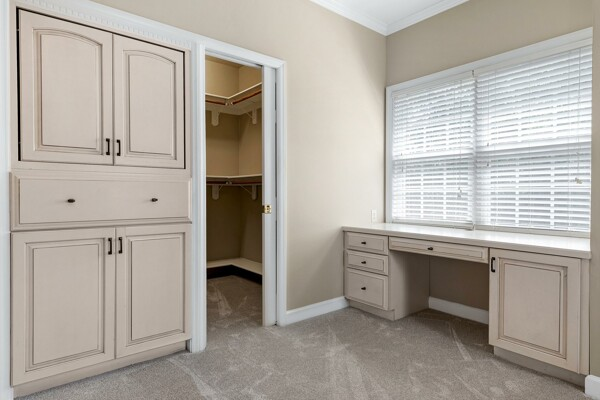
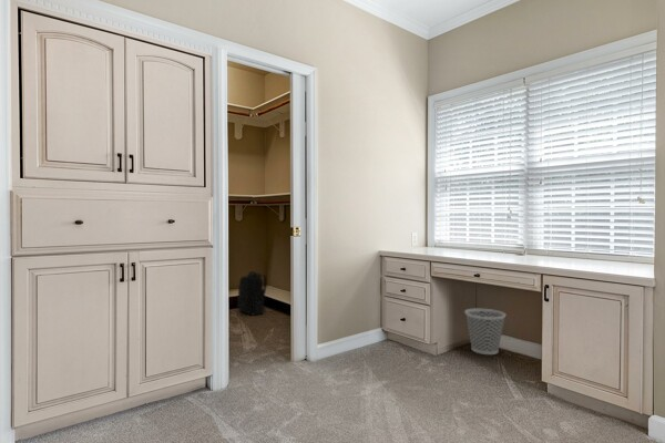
+ wastebasket [463,307,507,356]
+ backpack [236,270,268,317]
